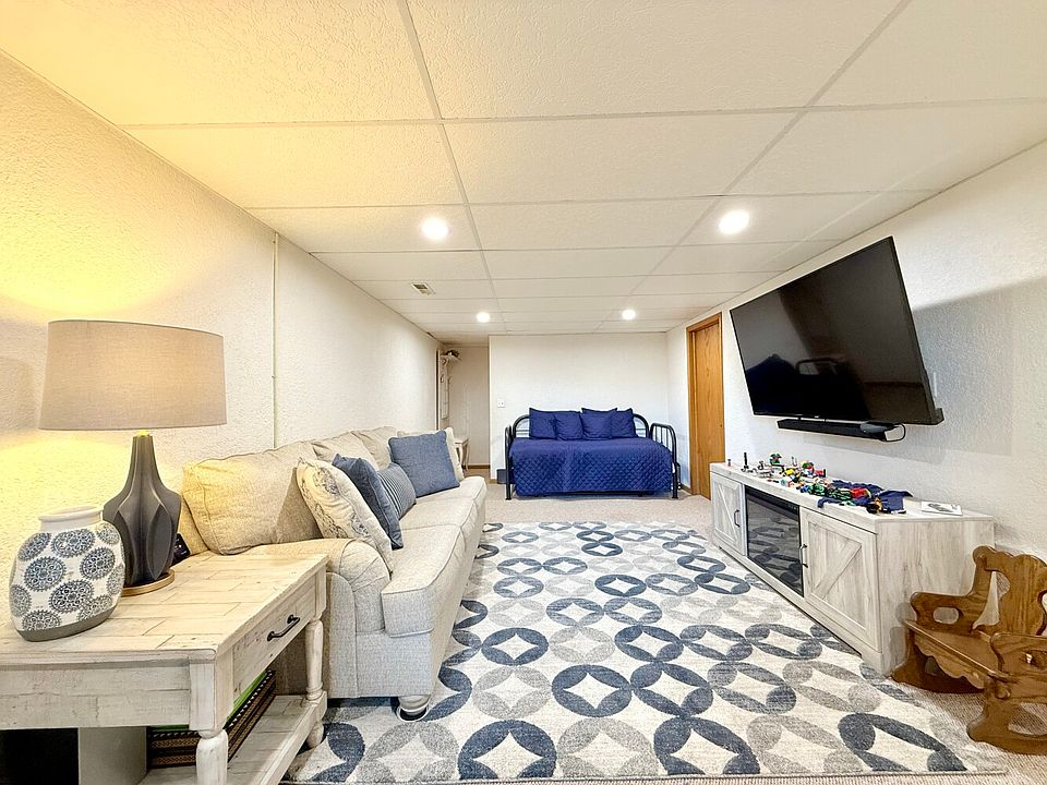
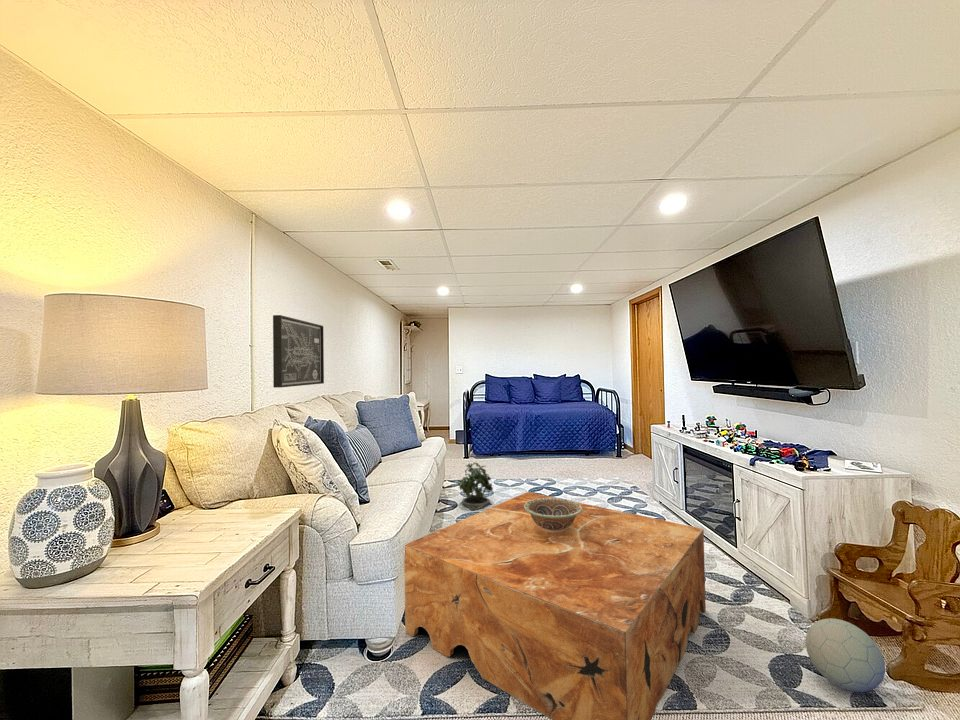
+ wall art [272,314,325,389]
+ potted plant [457,461,494,512]
+ ball [804,617,886,693]
+ decorative bowl [524,497,582,533]
+ coffee table [403,491,707,720]
